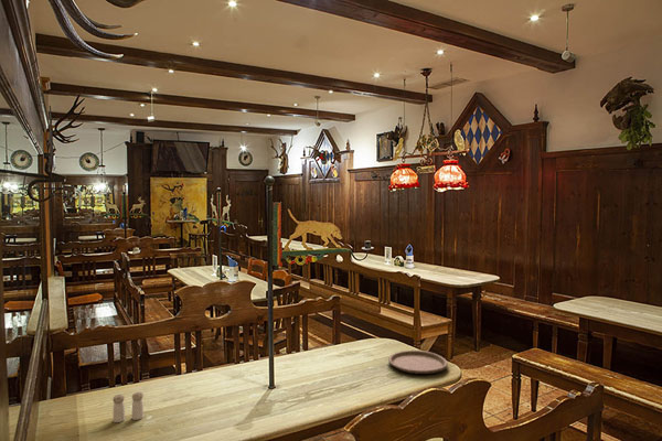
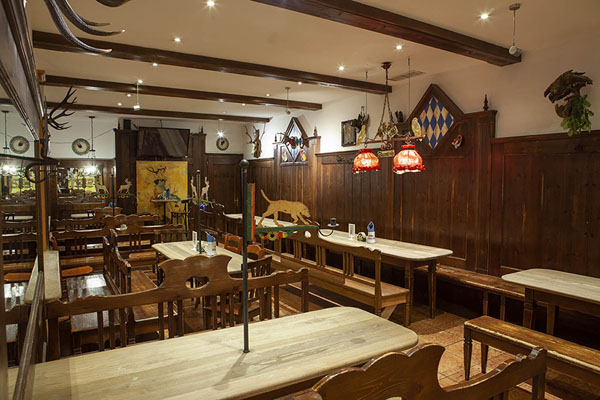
- plate [387,349,449,375]
- salt and pepper shaker [111,391,145,423]
